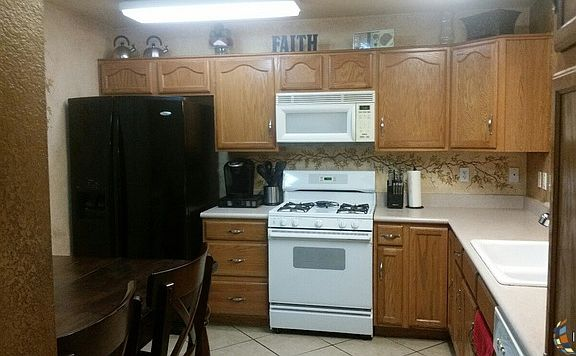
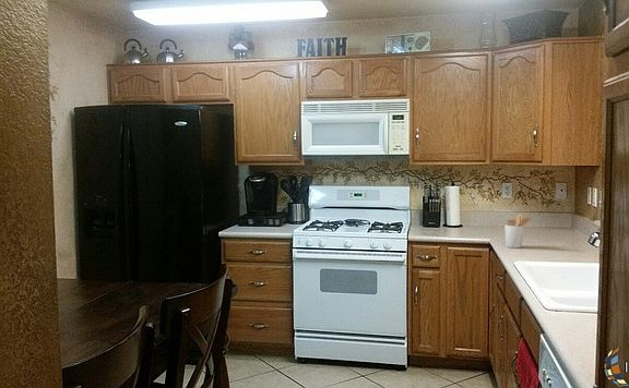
+ utensil holder [503,213,534,250]
